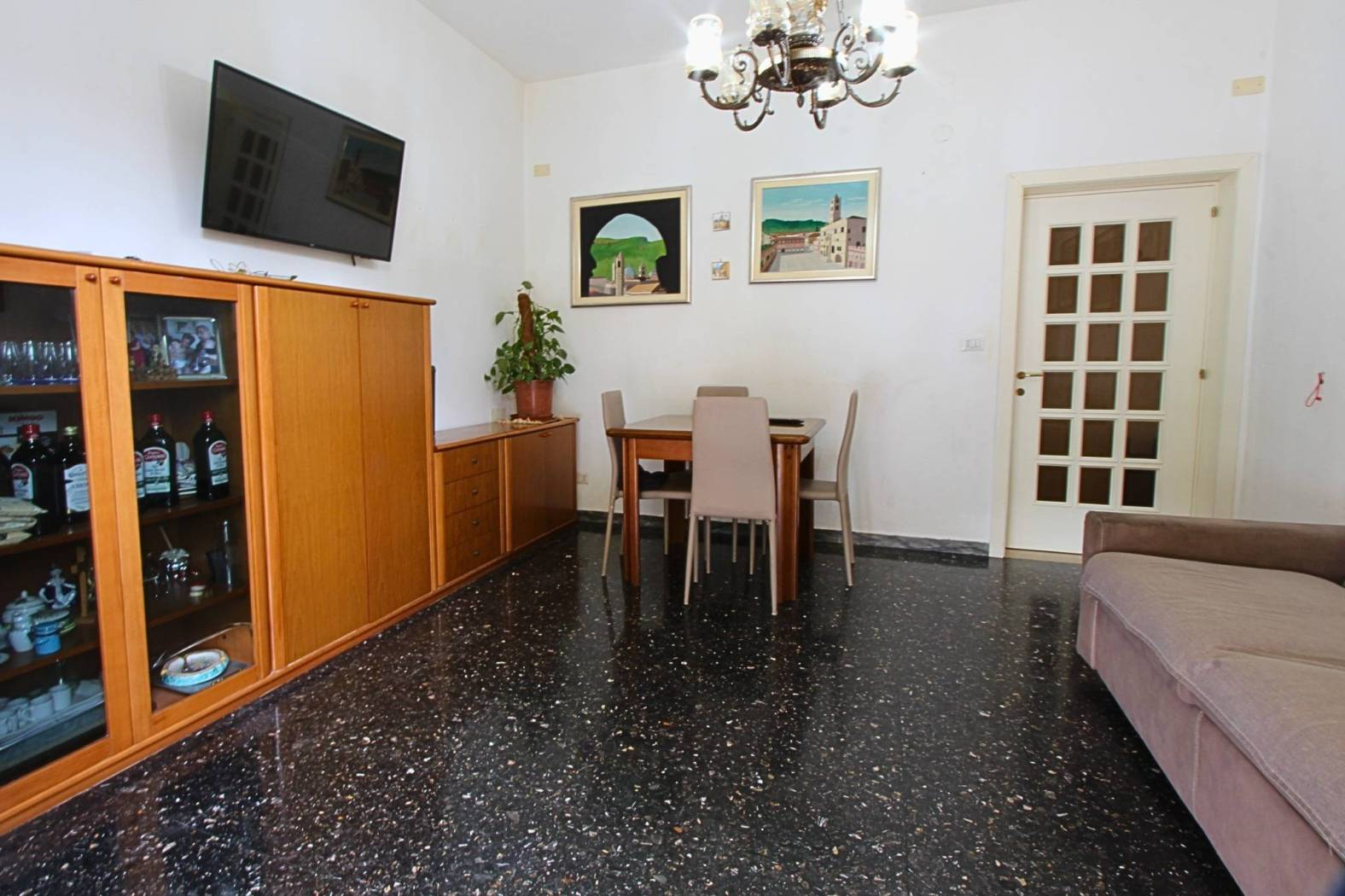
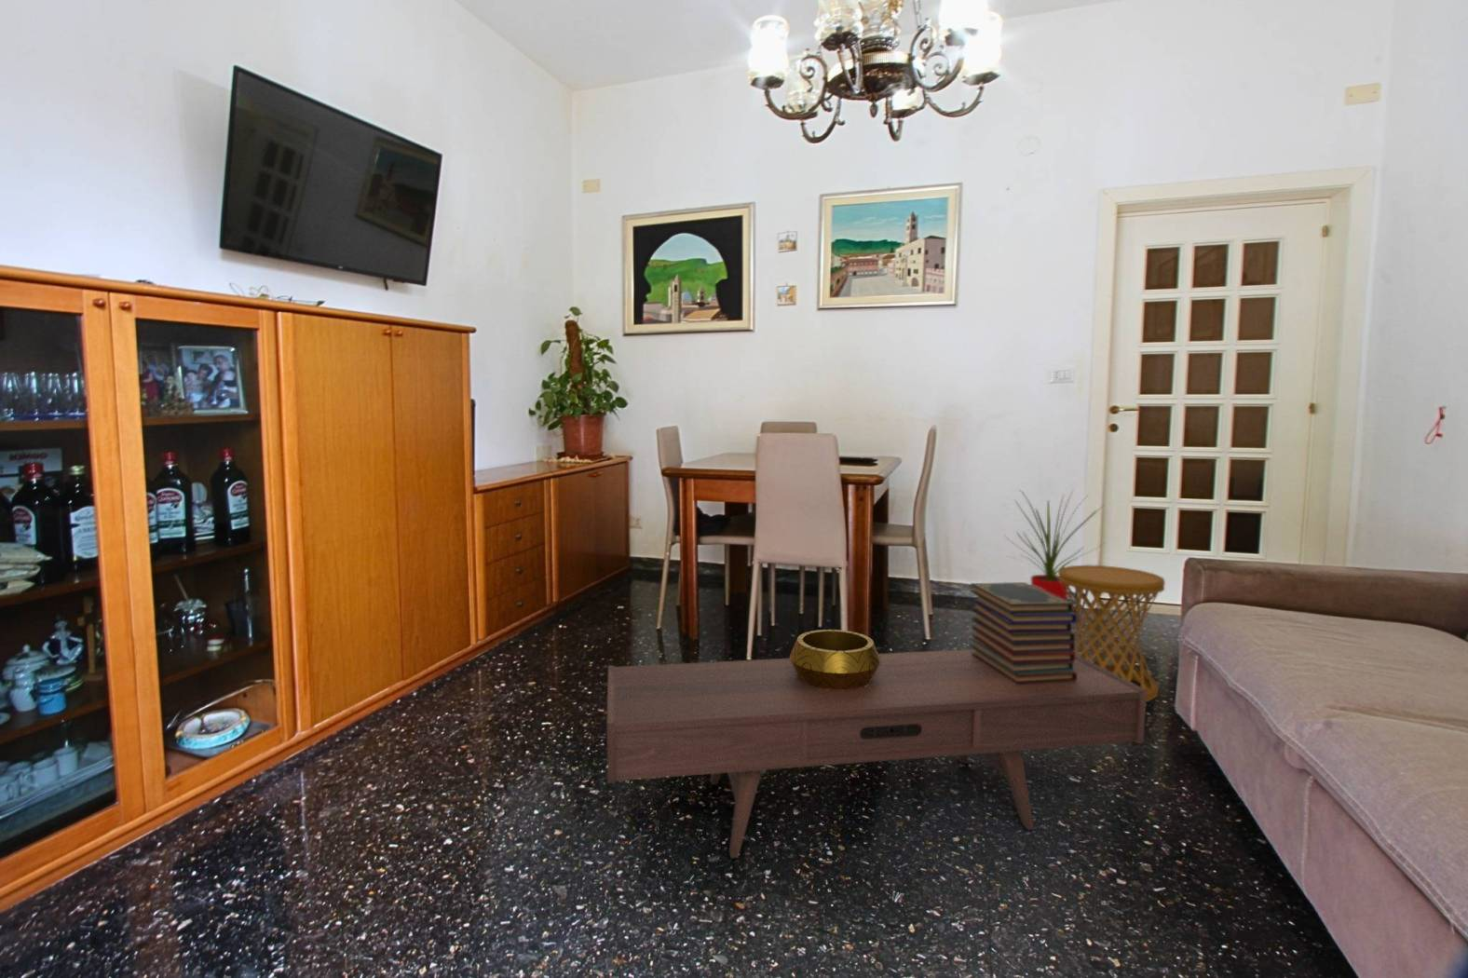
+ house plant [1001,487,1107,600]
+ book stack [968,581,1077,684]
+ coffee table [607,648,1147,859]
+ decorative bowl [789,629,881,690]
+ side table [1058,564,1166,703]
